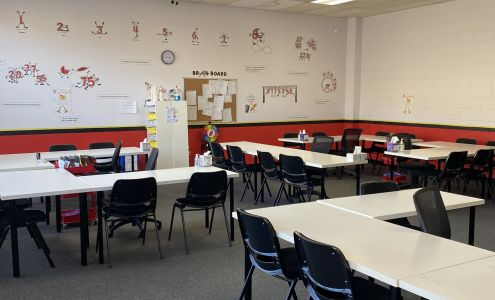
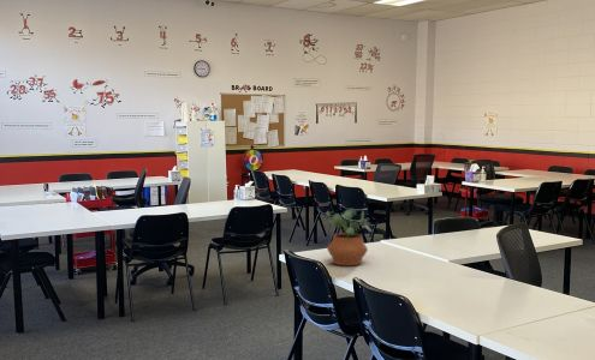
+ potted plant [326,208,375,266]
